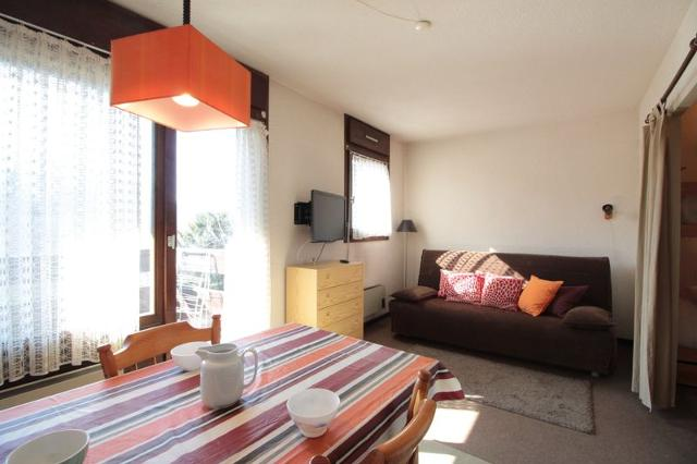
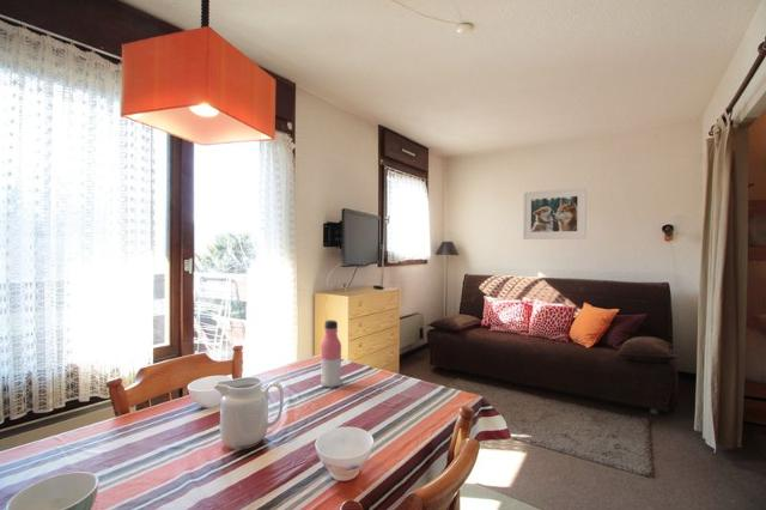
+ water bottle [320,318,342,389]
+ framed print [522,187,588,241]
